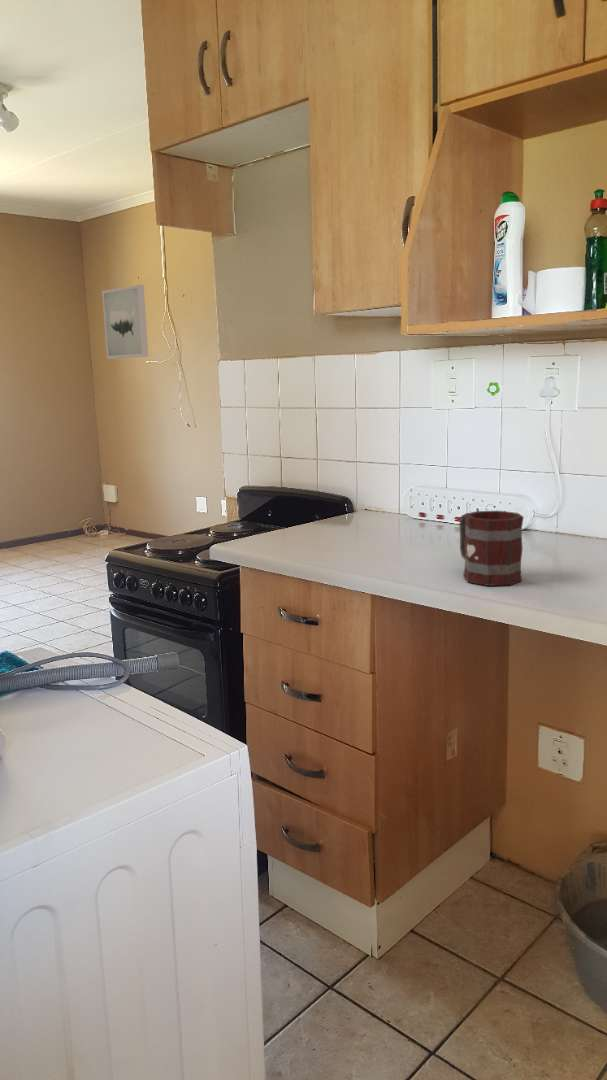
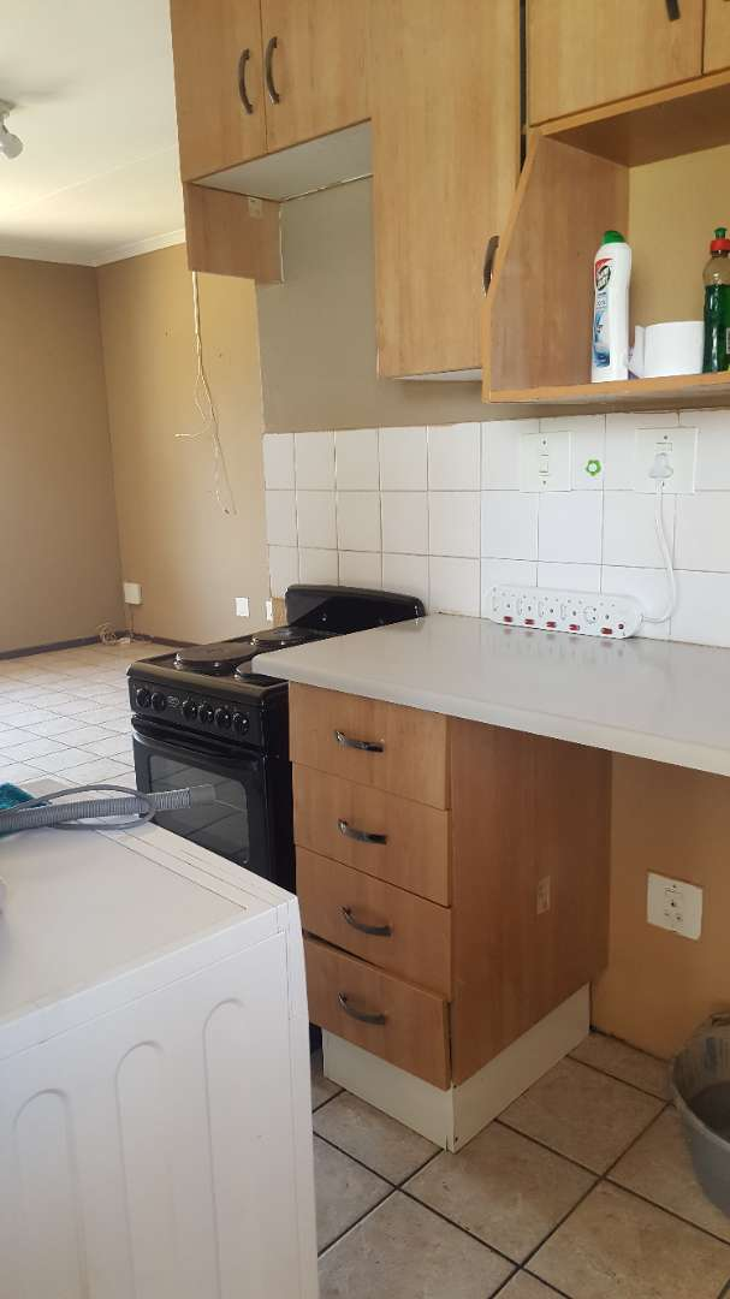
- wall art [101,284,149,360]
- mug [458,510,525,587]
